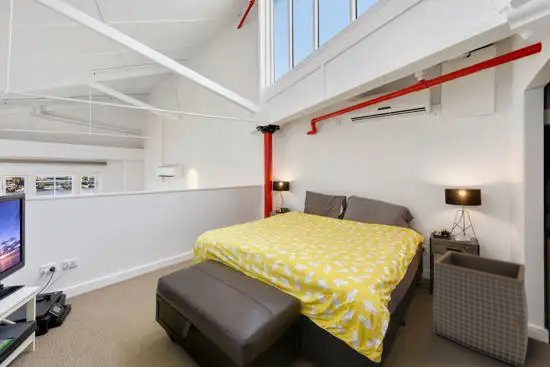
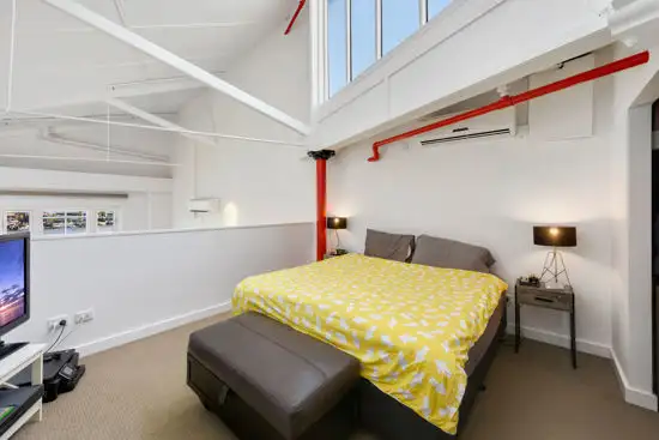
- laundry basket [432,250,529,367]
